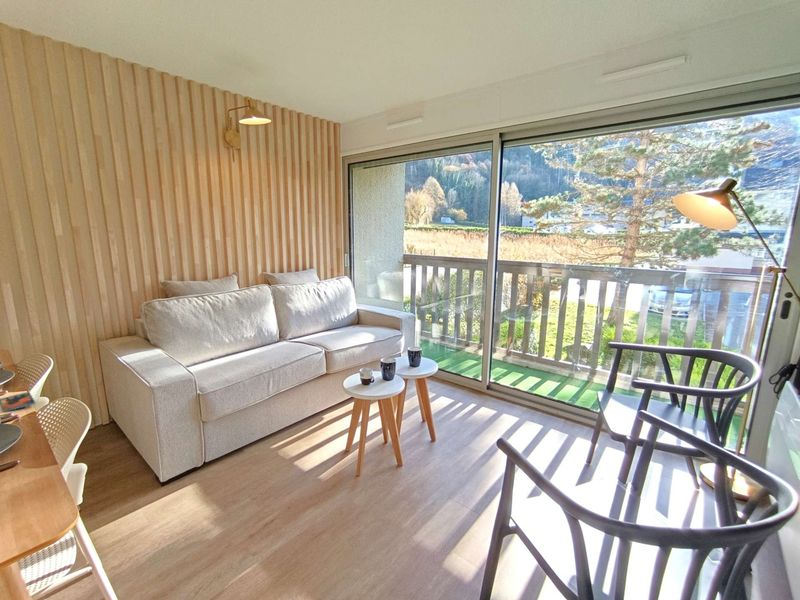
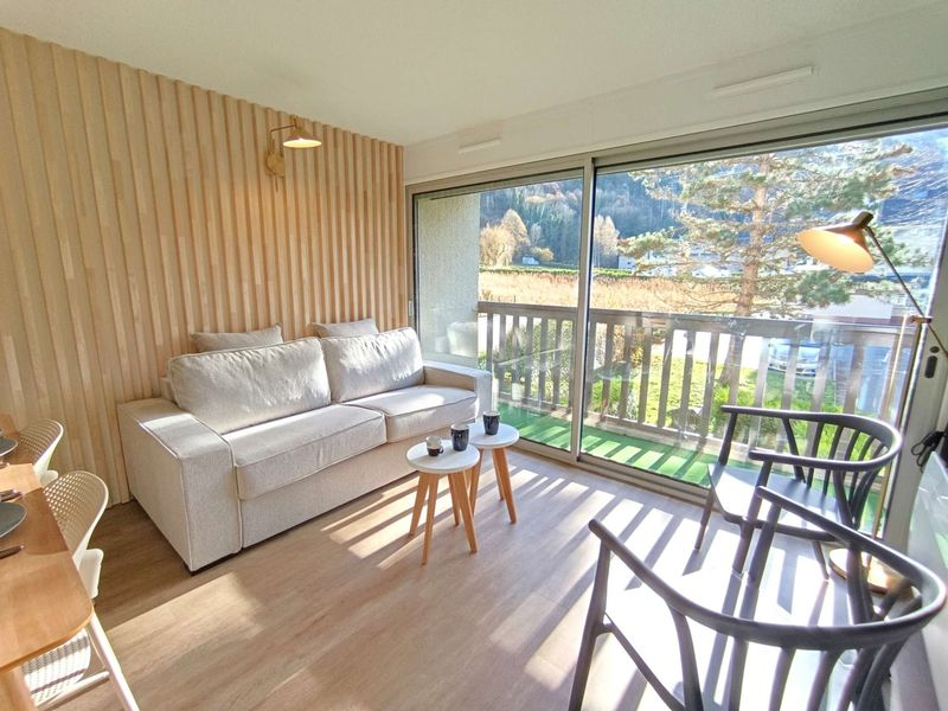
- smartphone [0,391,37,413]
